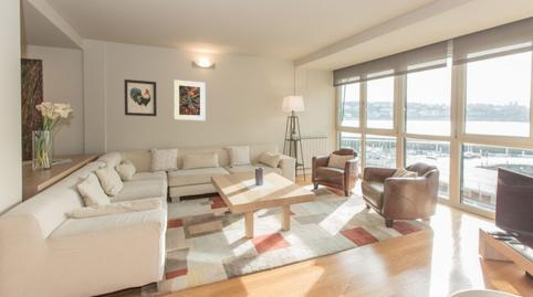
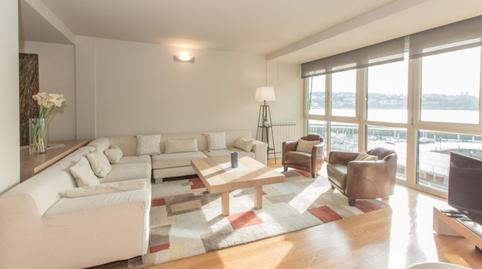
- wall art [123,78,158,117]
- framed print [173,78,206,121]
